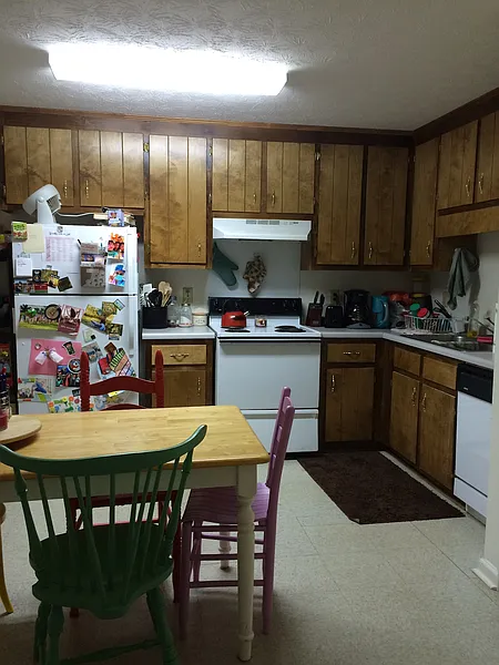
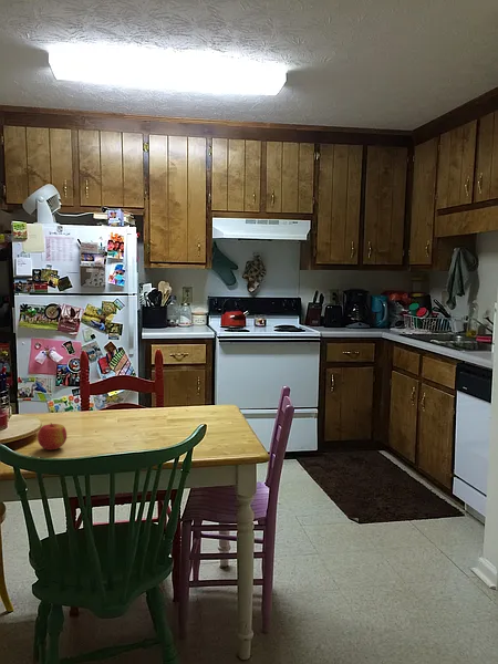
+ apple [37,422,68,450]
